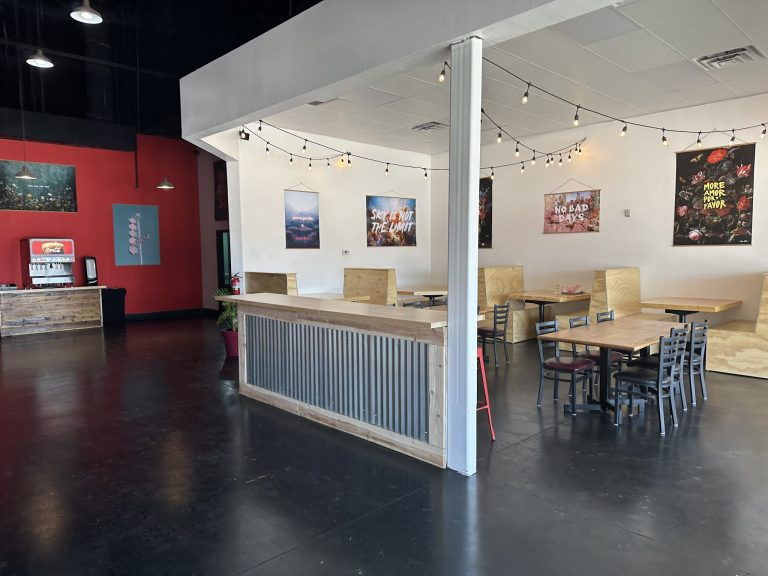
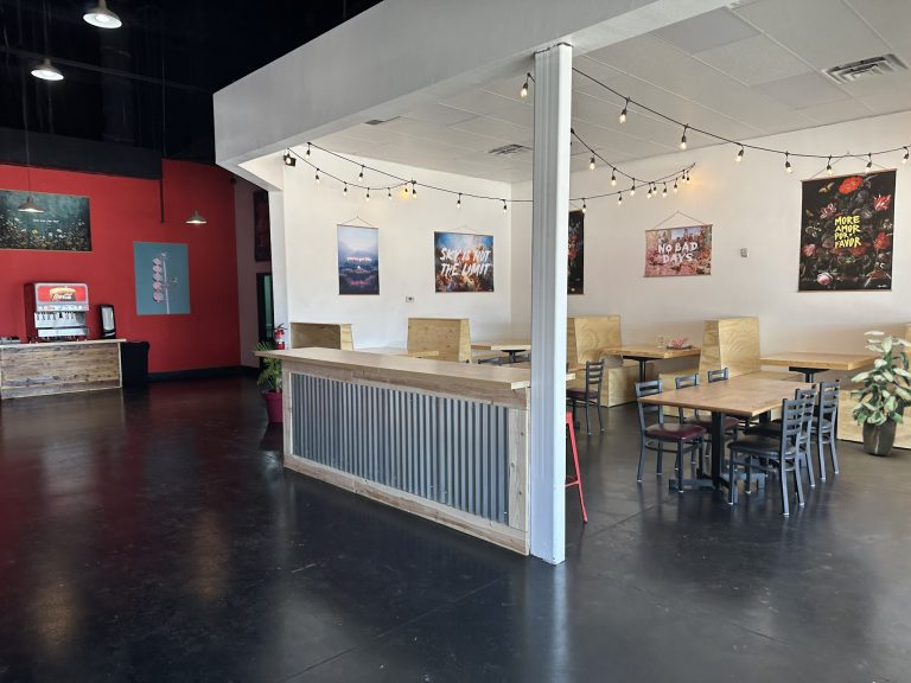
+ indoor plant [843,330,911,457]
